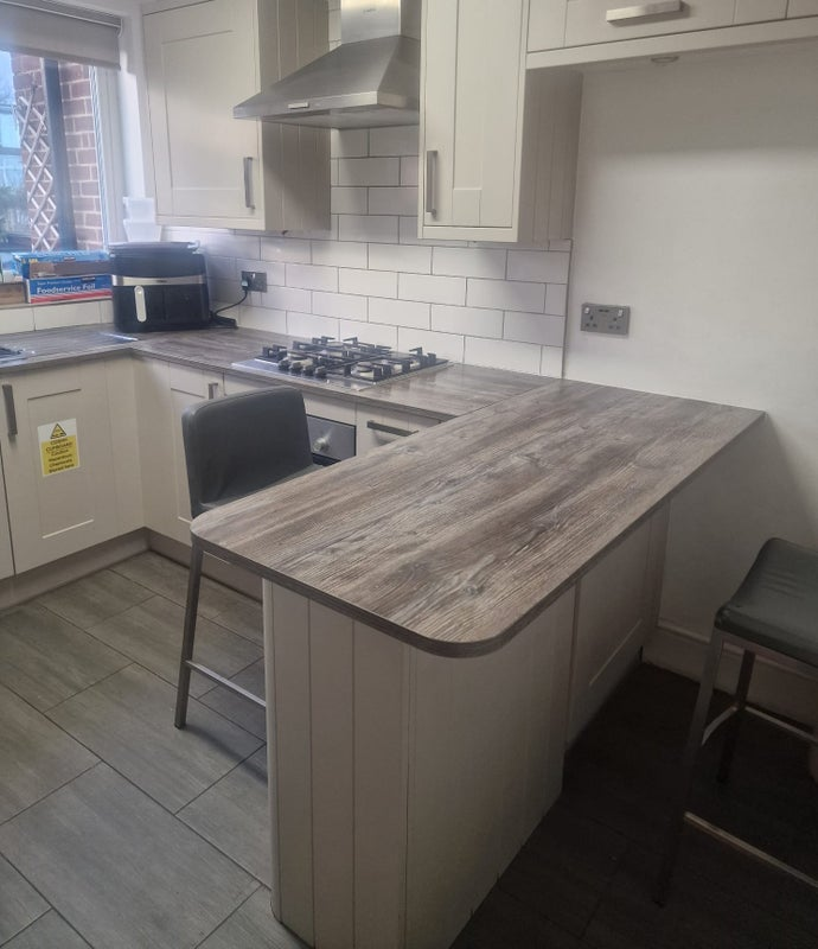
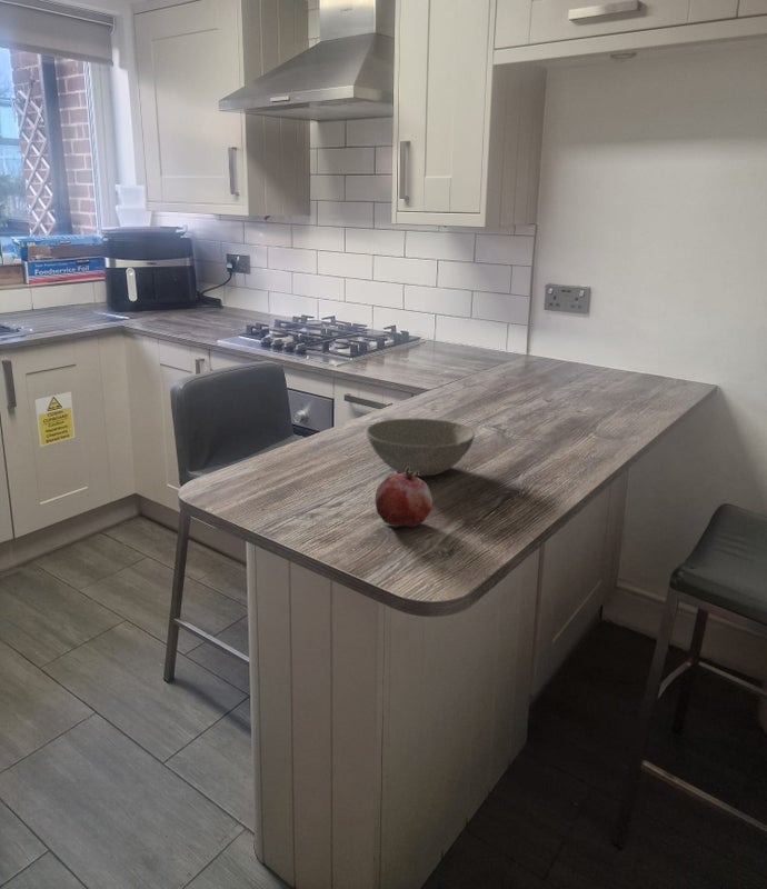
+ fruit [373,467,434,529]
+ bowl [365,418,476,478]
